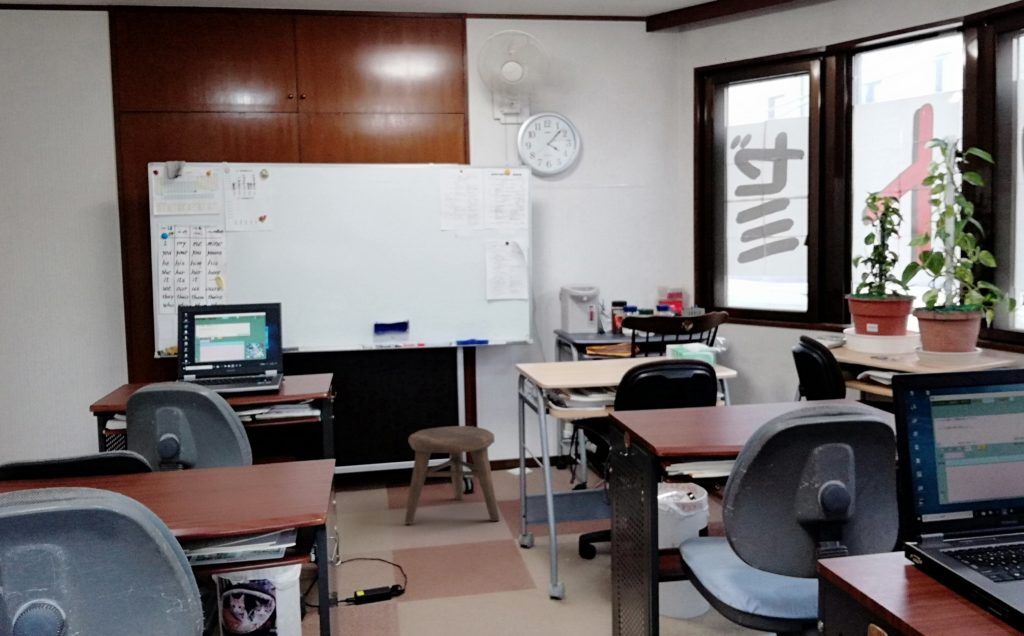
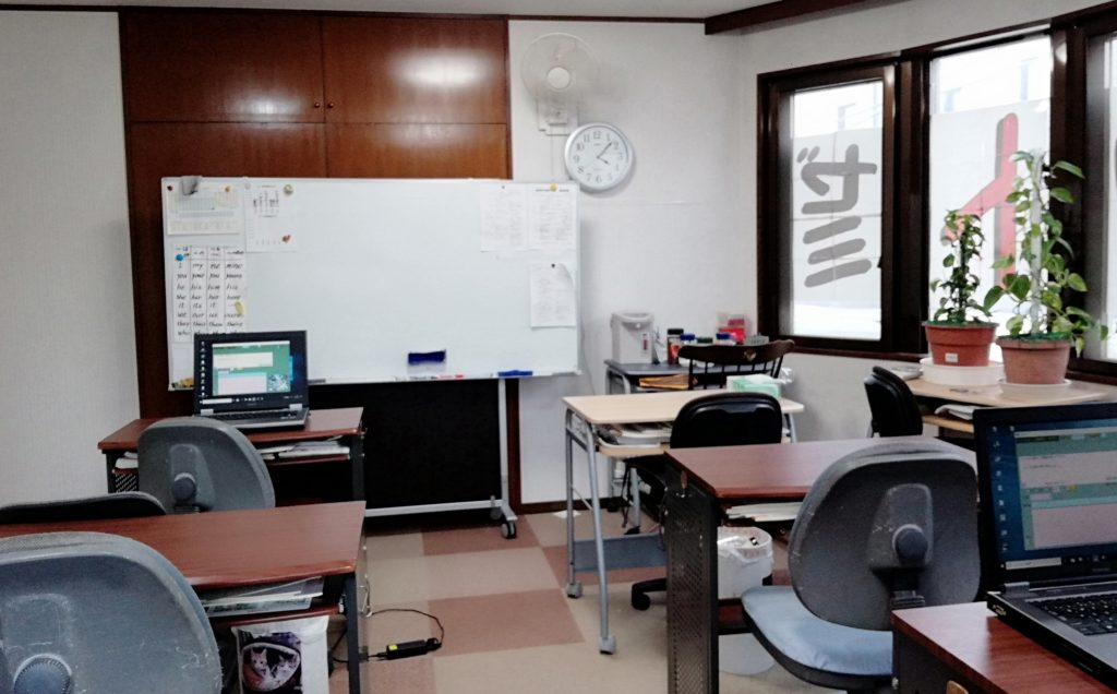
- stool [404,425,501,525]
